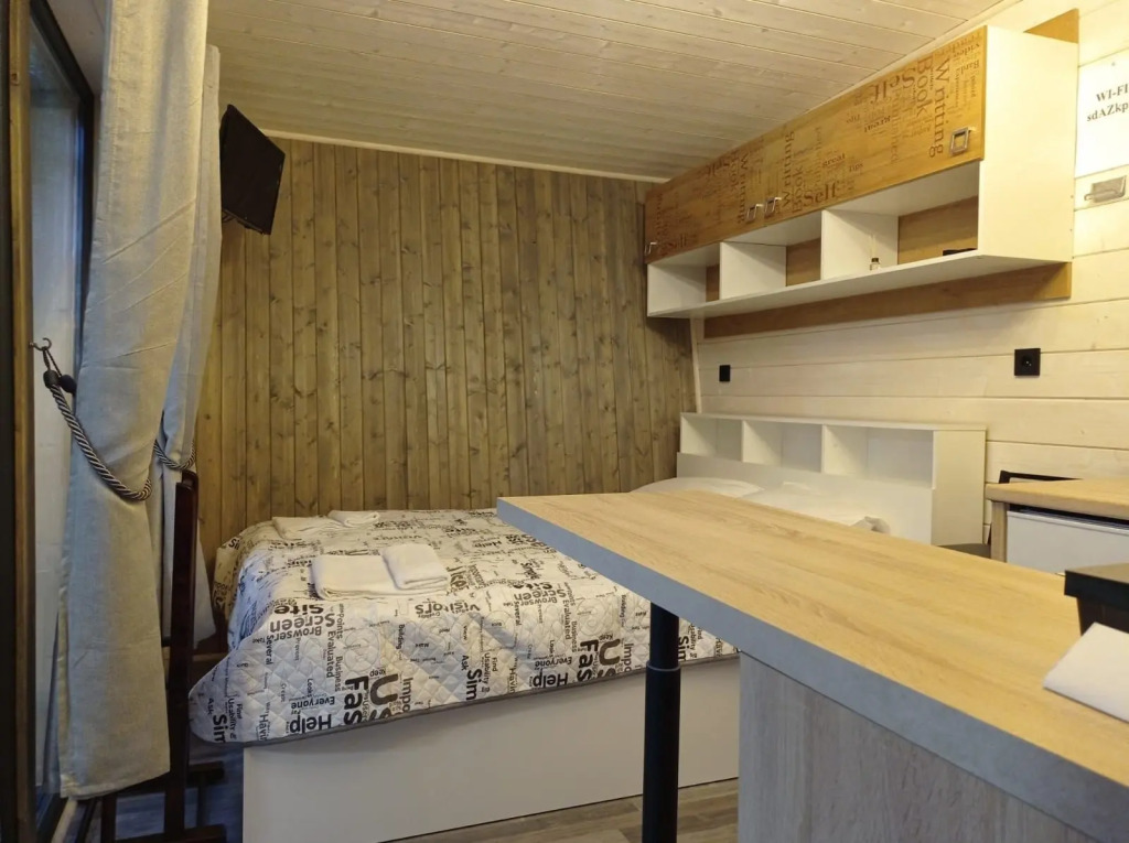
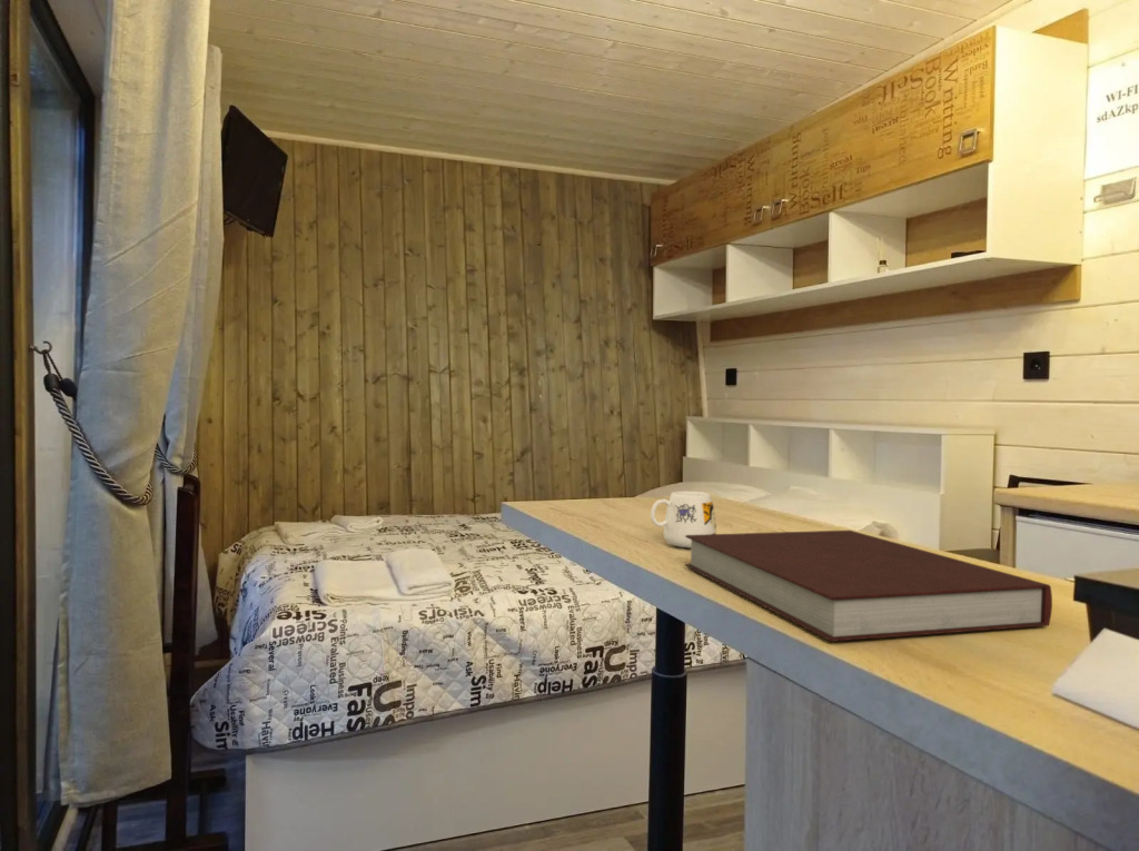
+ notebook [684,530,1053,643]
+ mug [650,491,717,548]
